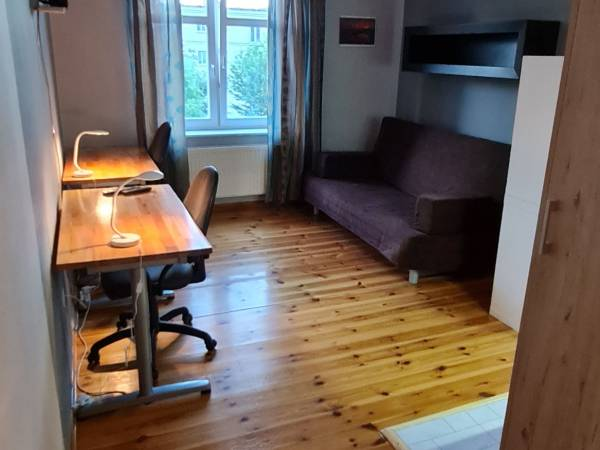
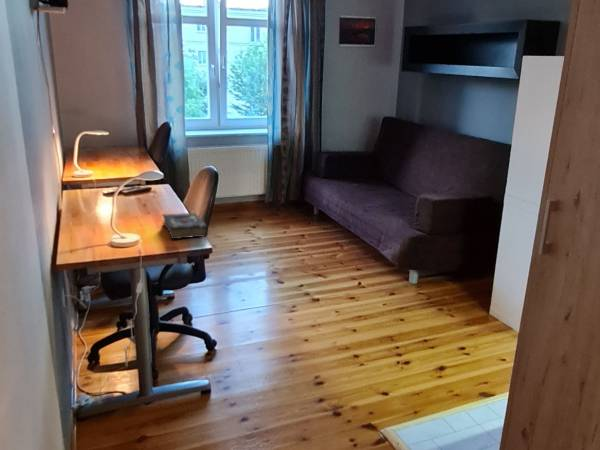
+ book [161,211,209,240]
